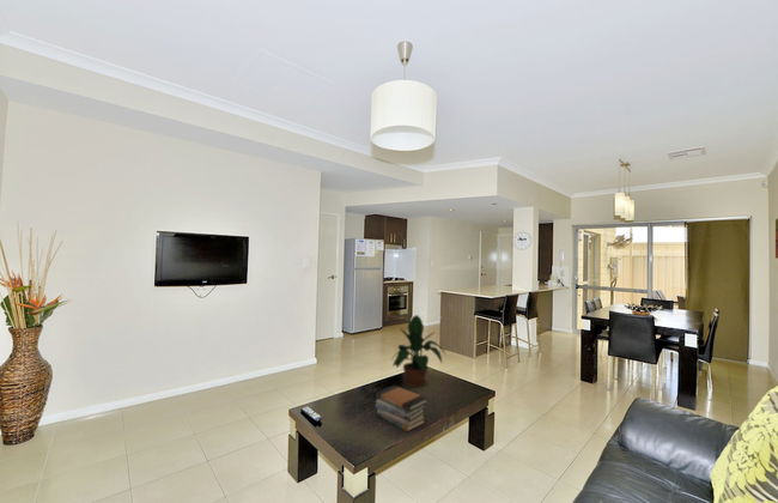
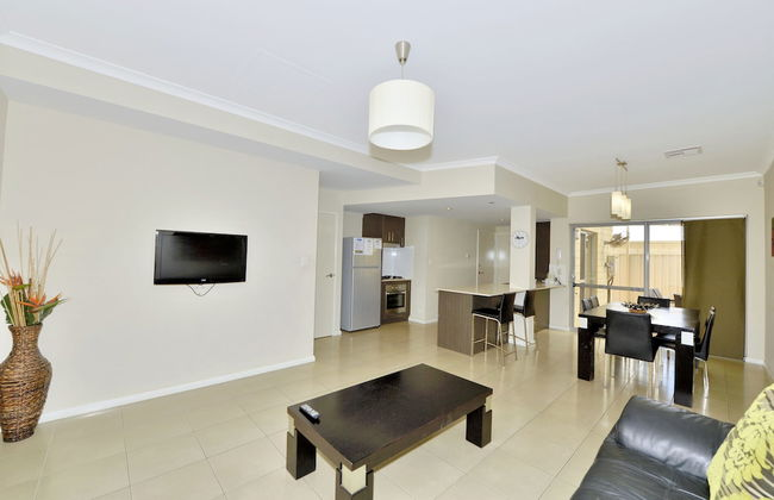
- book stack [375,384,428,432]
- potted plant [391,314,446,388]
